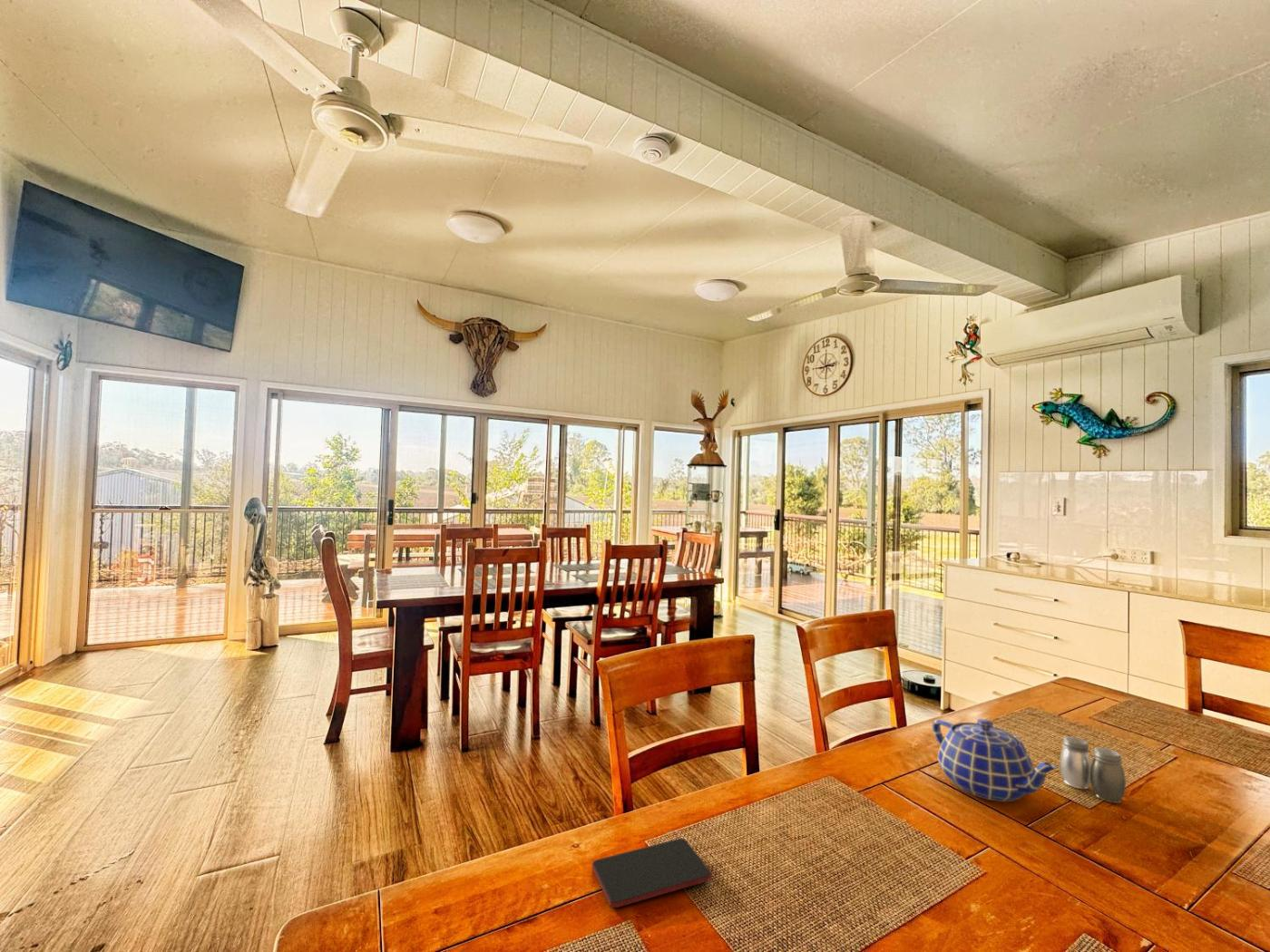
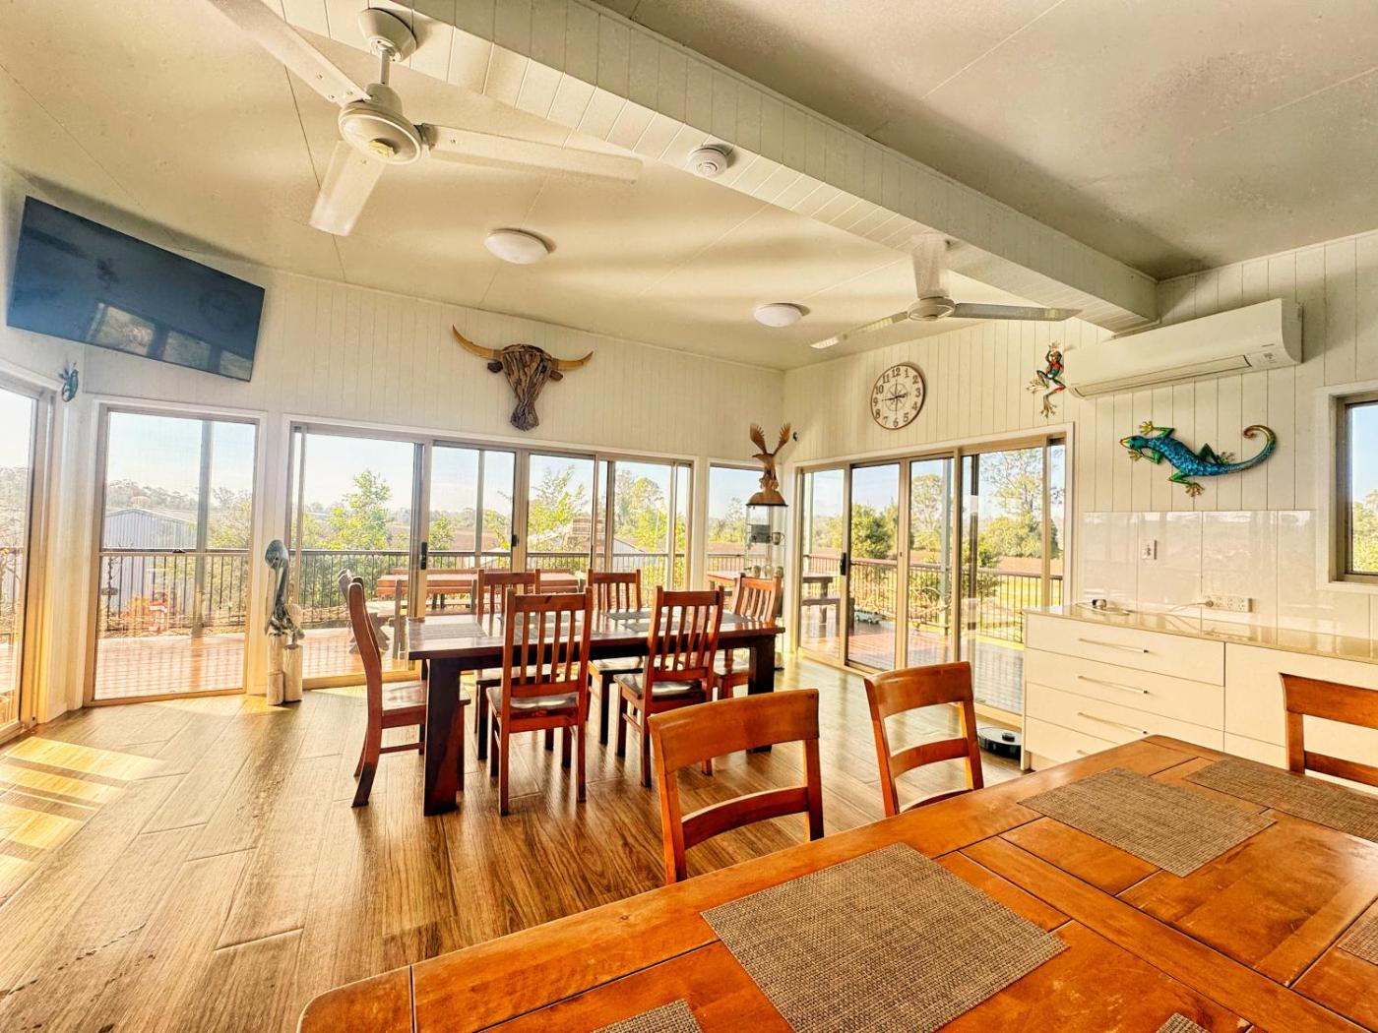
- salt and pepper shaker [1059,735,1127,804]
- smartphone [591,838,712,908]
- teapot [931,718,1060,802]
